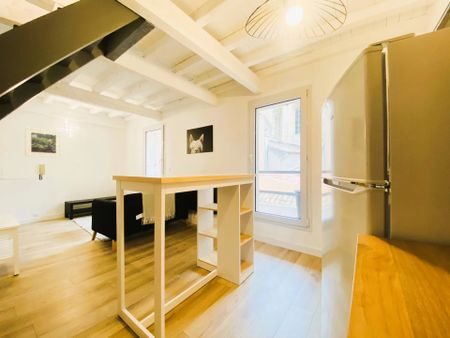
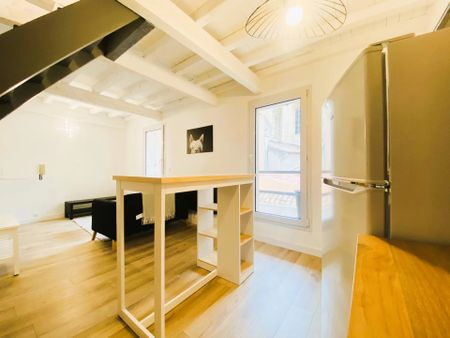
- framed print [24,126,62,158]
